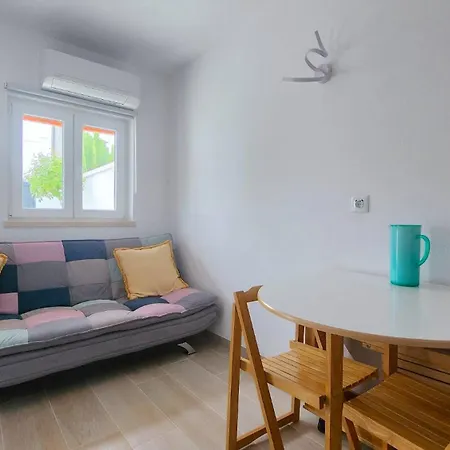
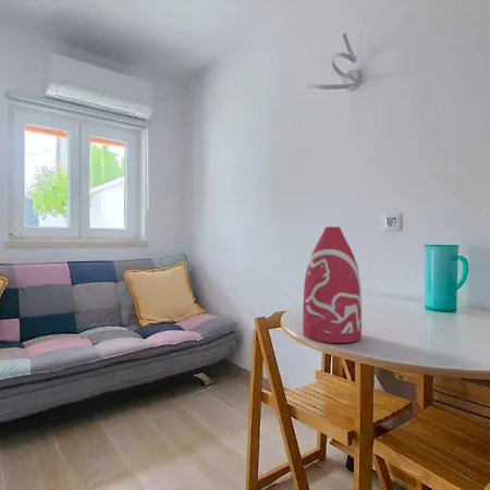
+ bottle [302,225,363,344]
